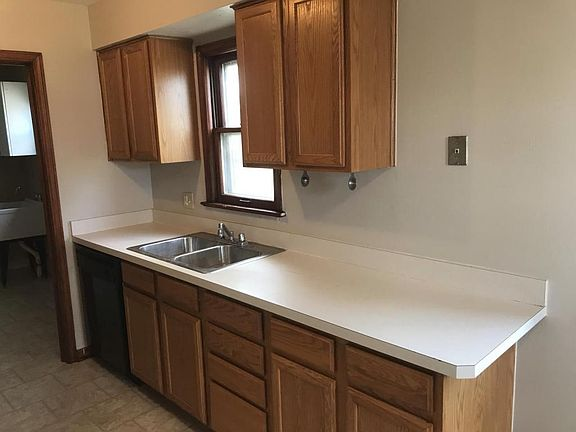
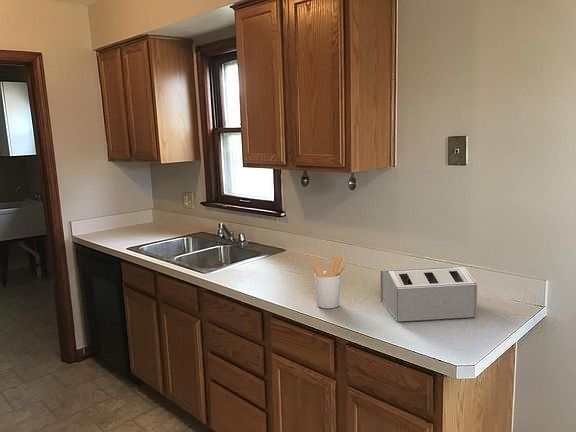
+ utensil holder [311,254,346,309]
+ toaster [379,266,479,323]
